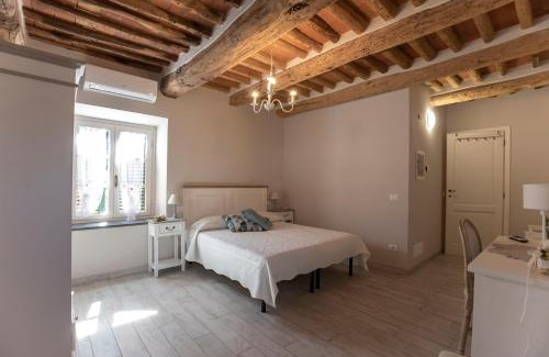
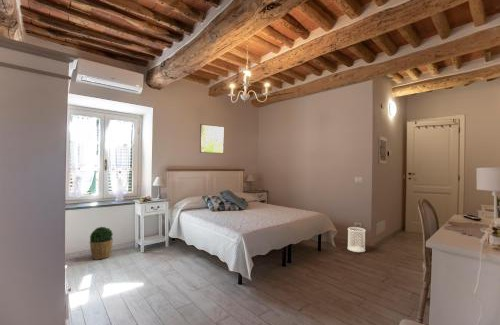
+ potted plant [89,226,114,261]
+ wastebasket [347,226,367,253]
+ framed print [199,123,225,155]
